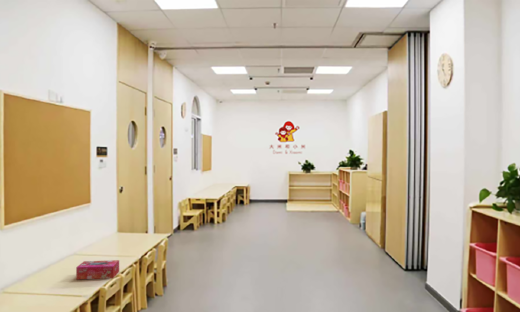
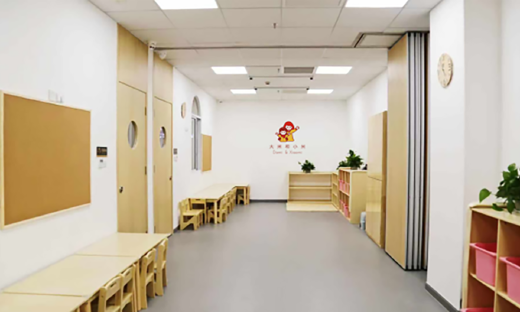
- tissue box [75,259,120,281]
